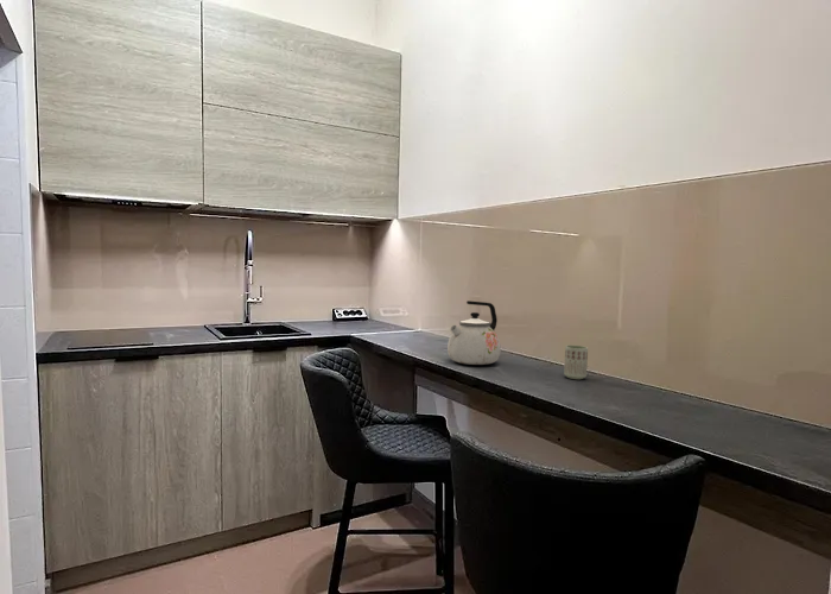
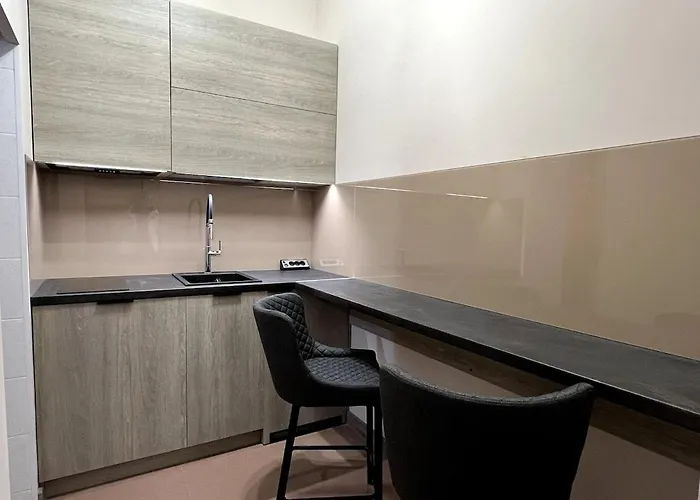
- cup [563,345,589,380]
- kettle [446,299,502,366]
